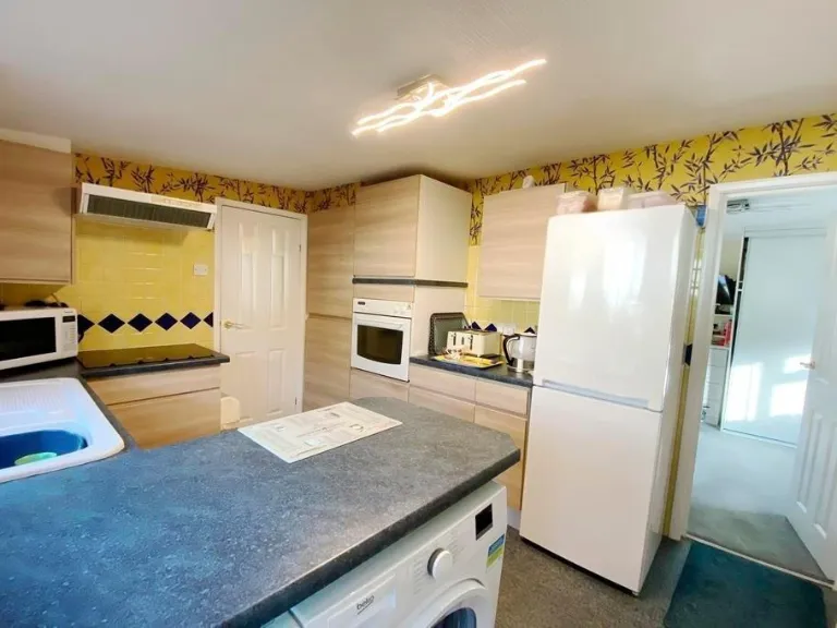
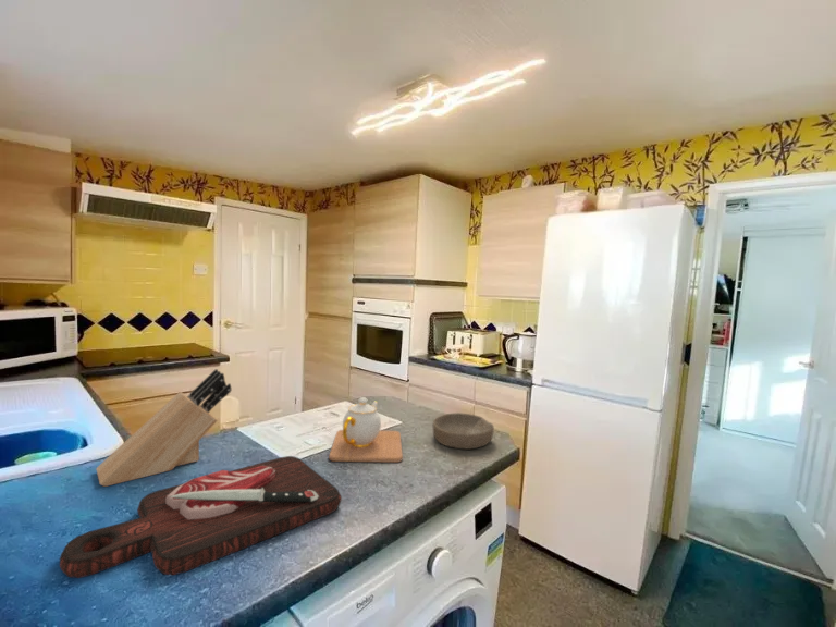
+ teapot [328,396,404,464]
+ bowl [432,411,495,450]
+ cutting board [59,455,343,579]
+ knife block [95,368,232,488]
